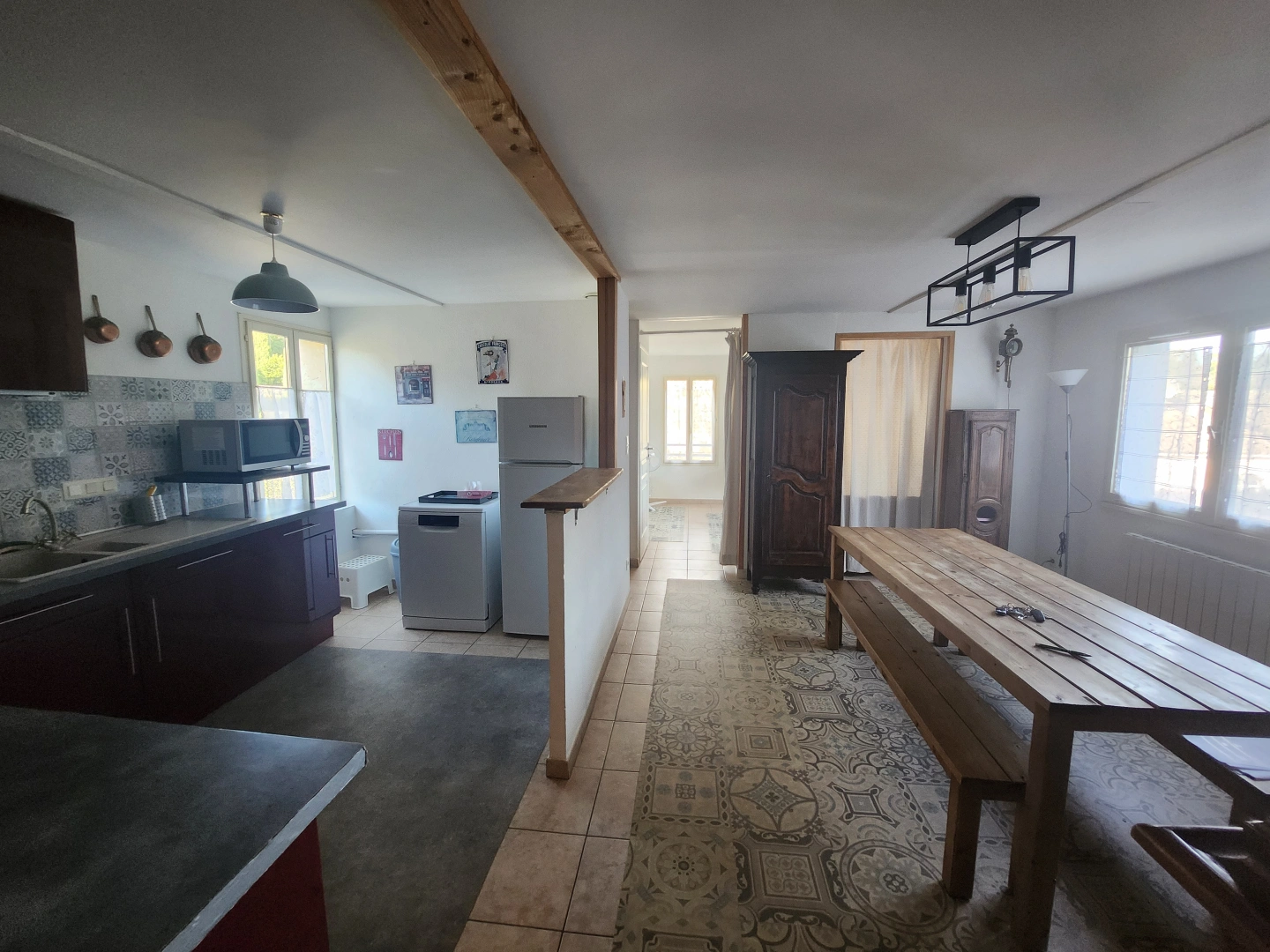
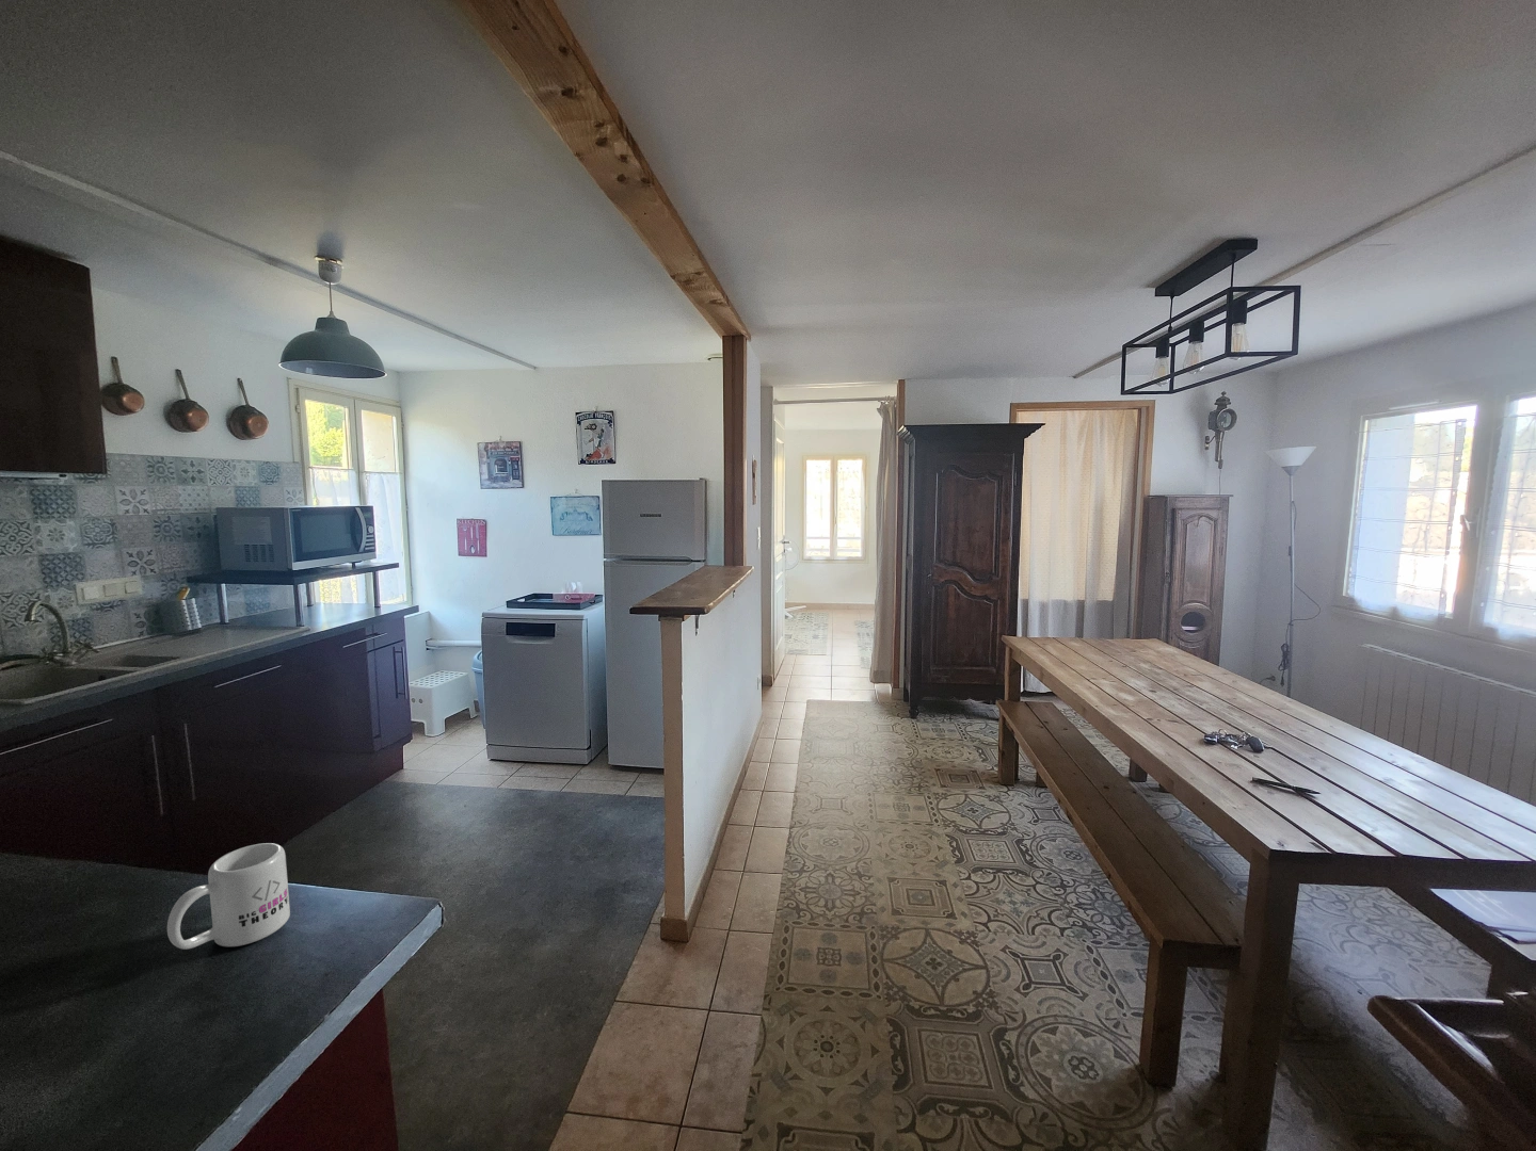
+ mug [167,841,291,950]
